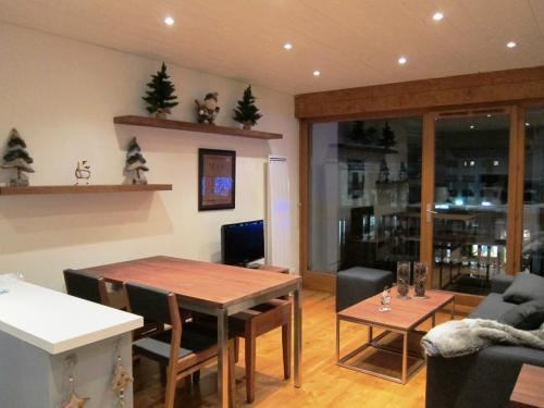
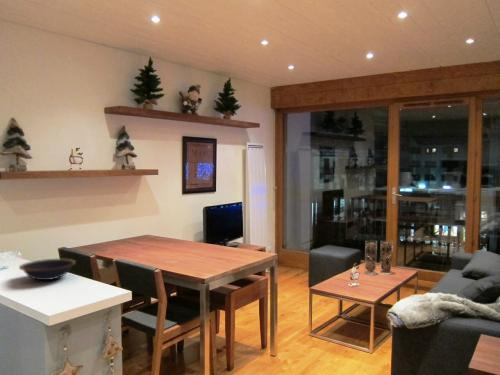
+ bowl [18,258,77,281]
